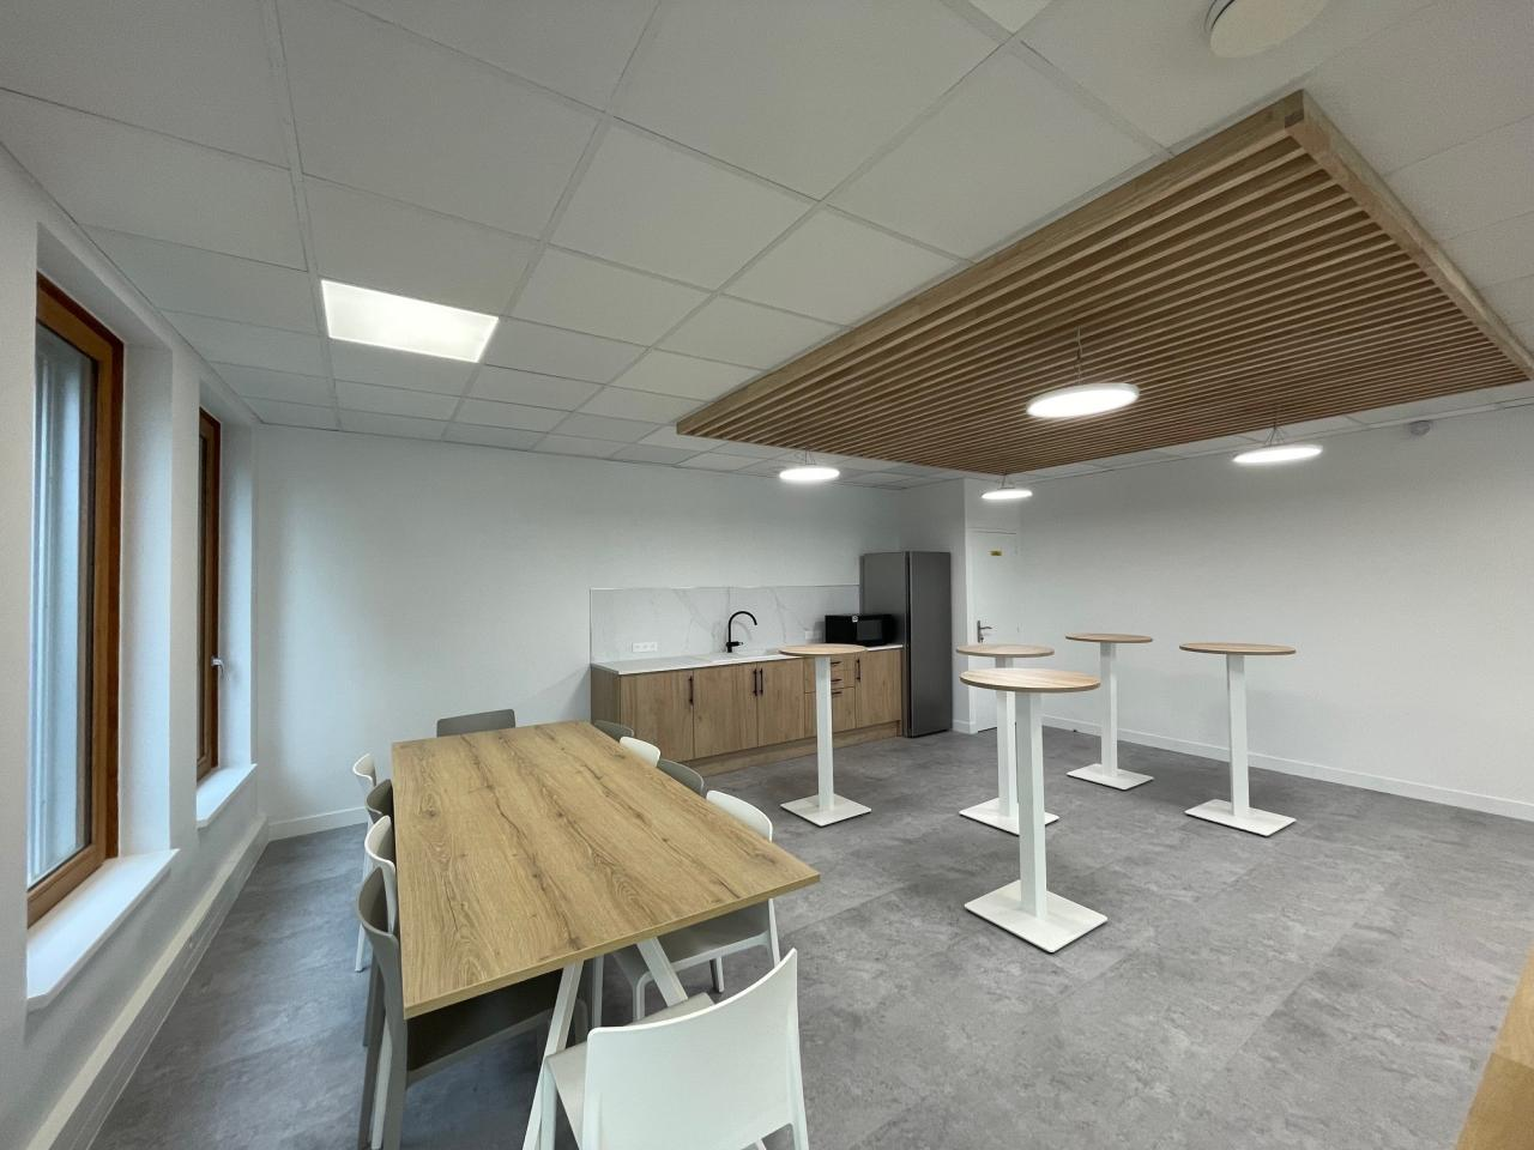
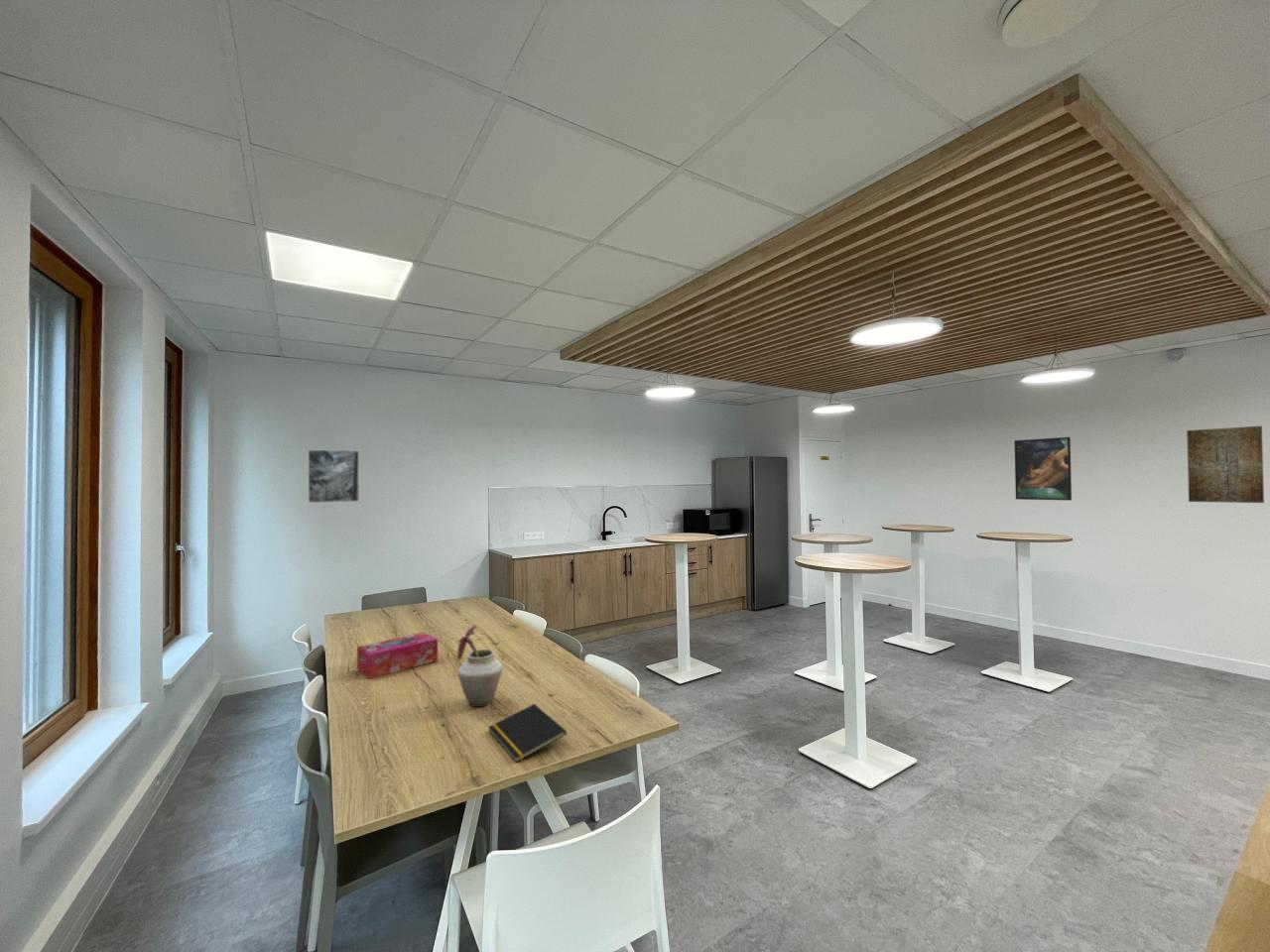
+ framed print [308,448,360,504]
+ notepad [487,703,568,764]
+ wall art [1186,424,1265,504]
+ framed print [1014,436,1073,502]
+ vase [456,623,504,708]
+ tissue box [356,631,439,680]
